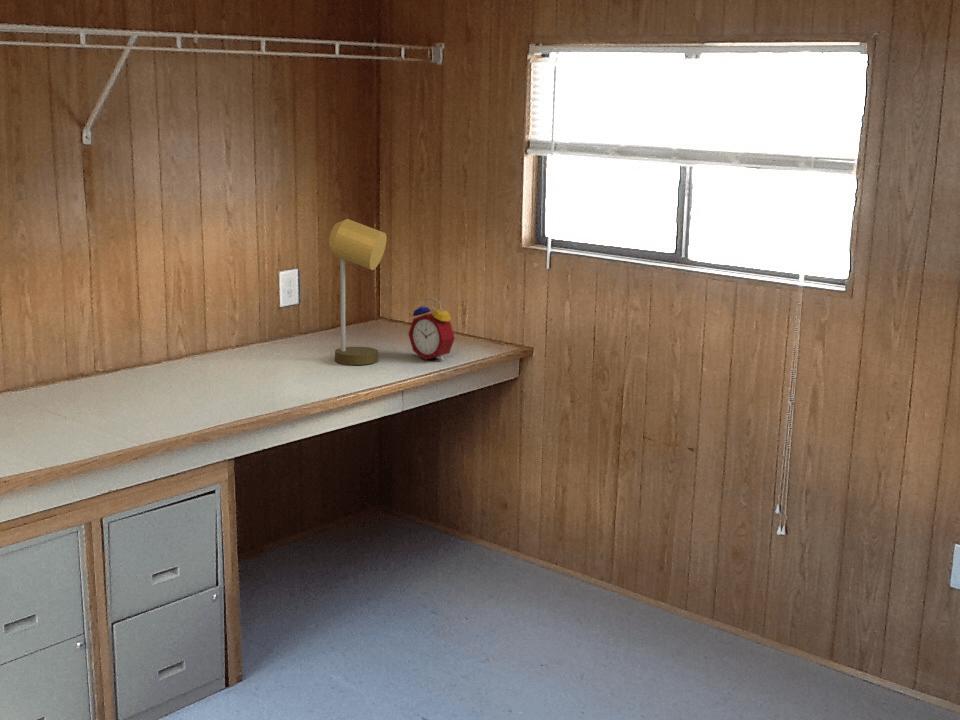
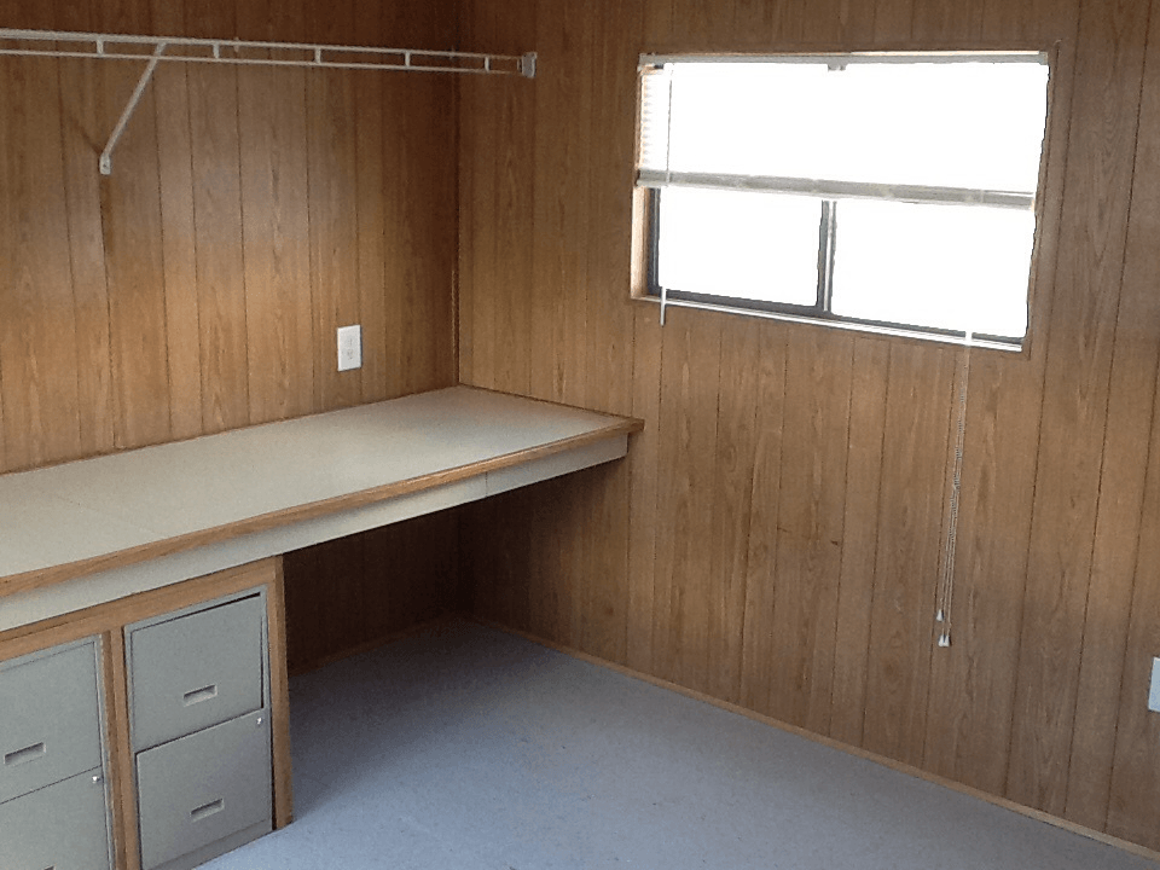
- alarm clock [407,296,456,362]
- desk lamp [328,218,388,366]
